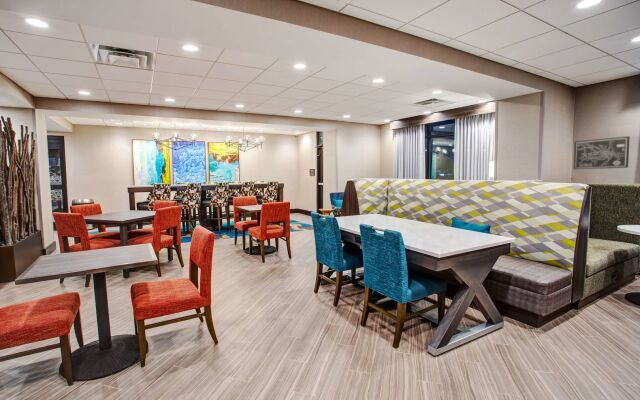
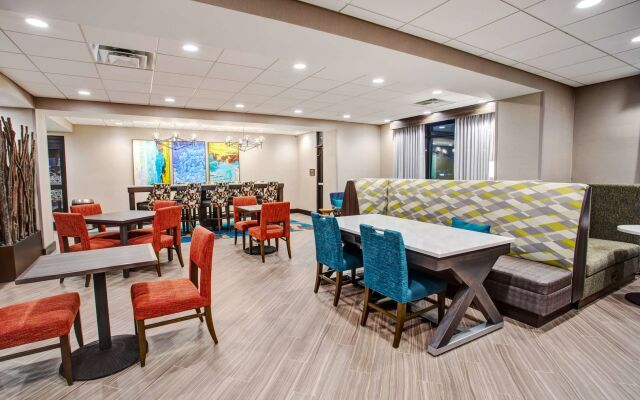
- wall art [573,135,631,170]
